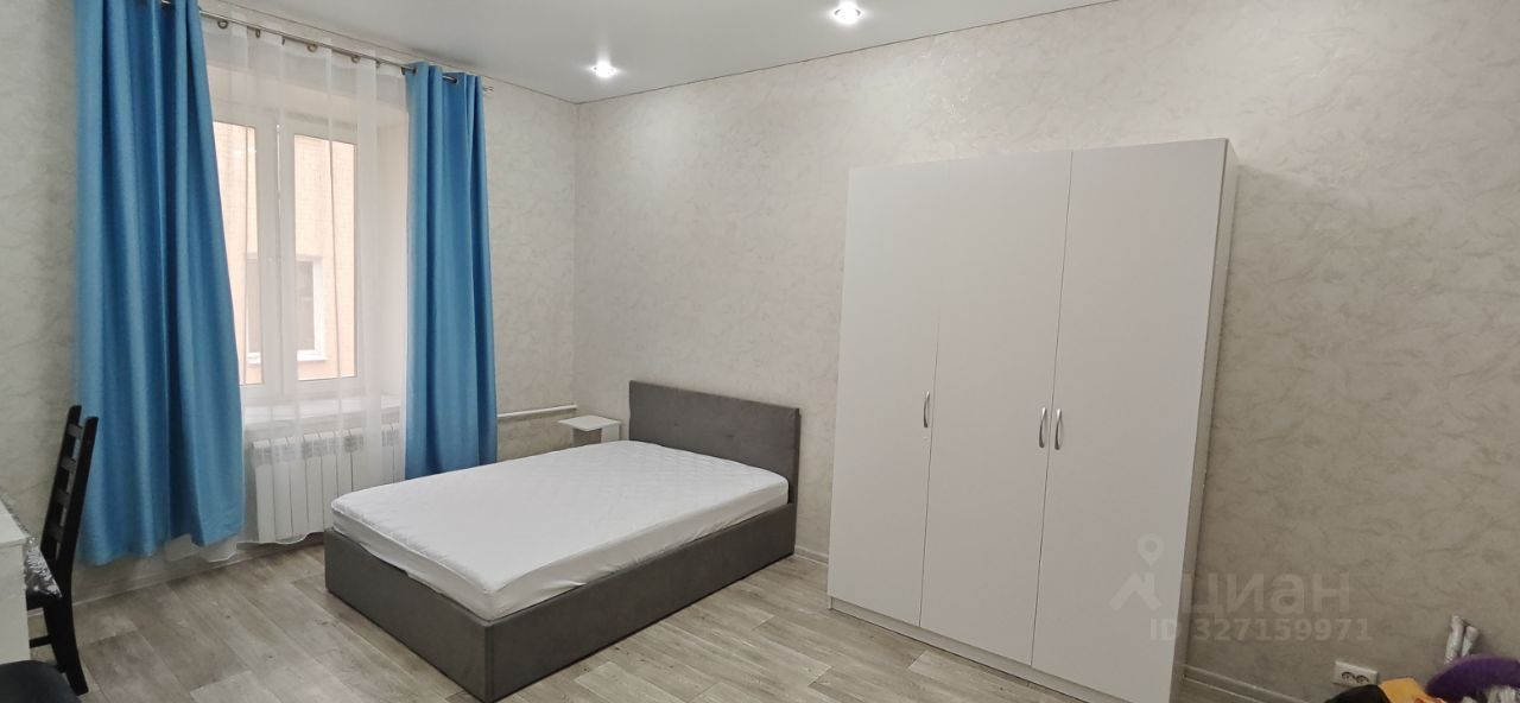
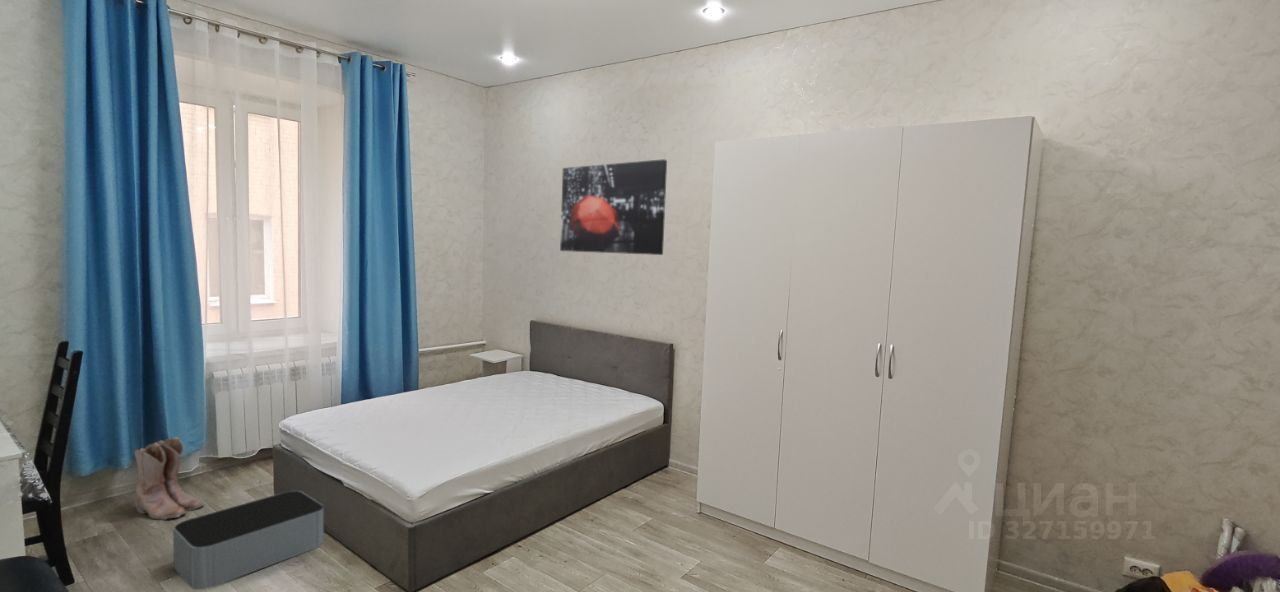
+ boots [134,436,205,521]
+ wall art [559,158,668,256]
+ storage bin [172,490,325,590]
